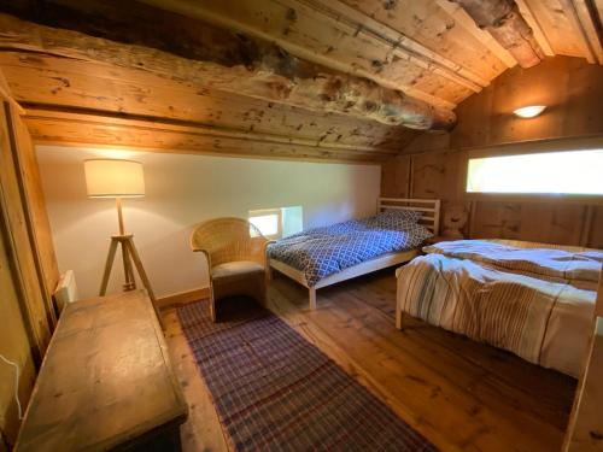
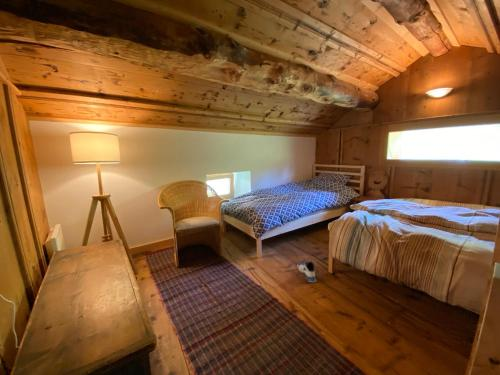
+ sneaker [296,260,317,283]
